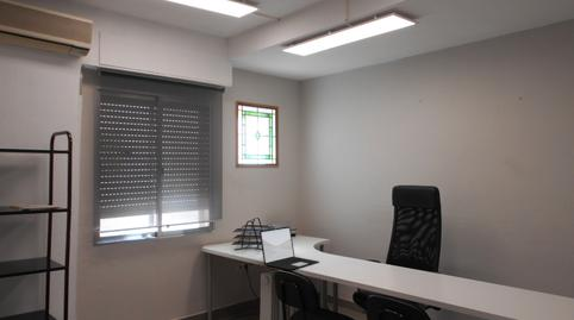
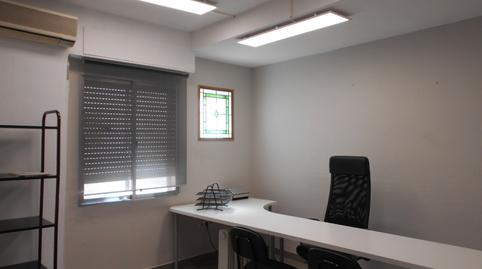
- laptop [258,225,320,271]
